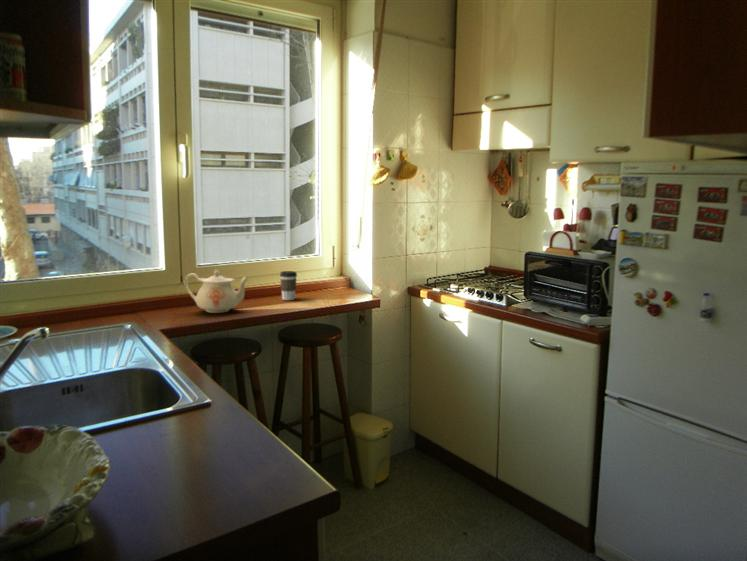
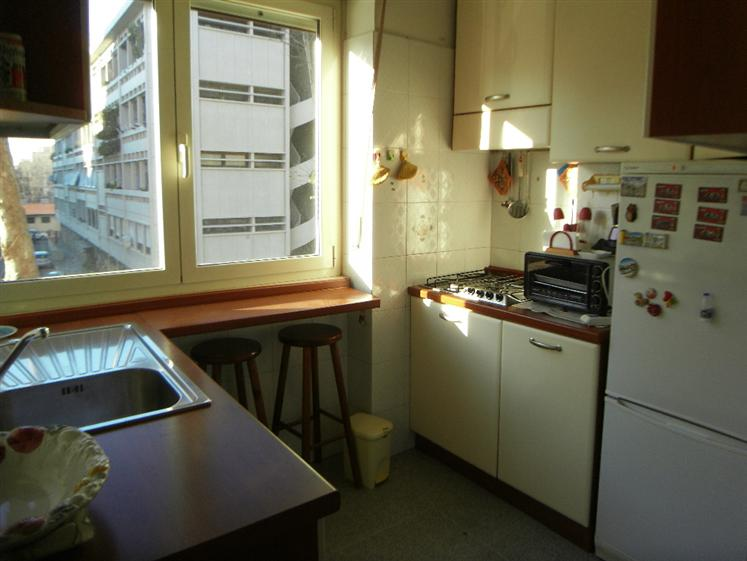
- teapot [184,268,250,314]
- coffee cup [279,270,298,301]
